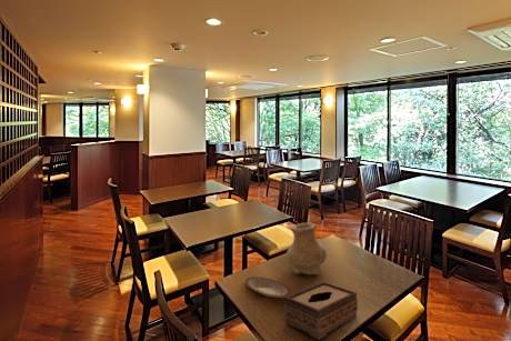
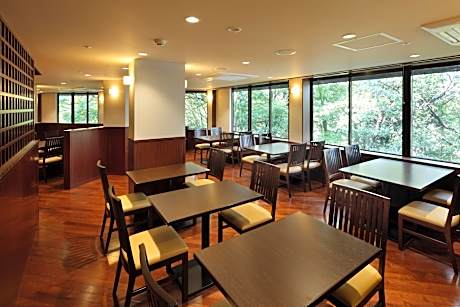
- vase [285,222,328,277]
- plate [244,275,292,299]
- tissue box [283,281,359,341]
